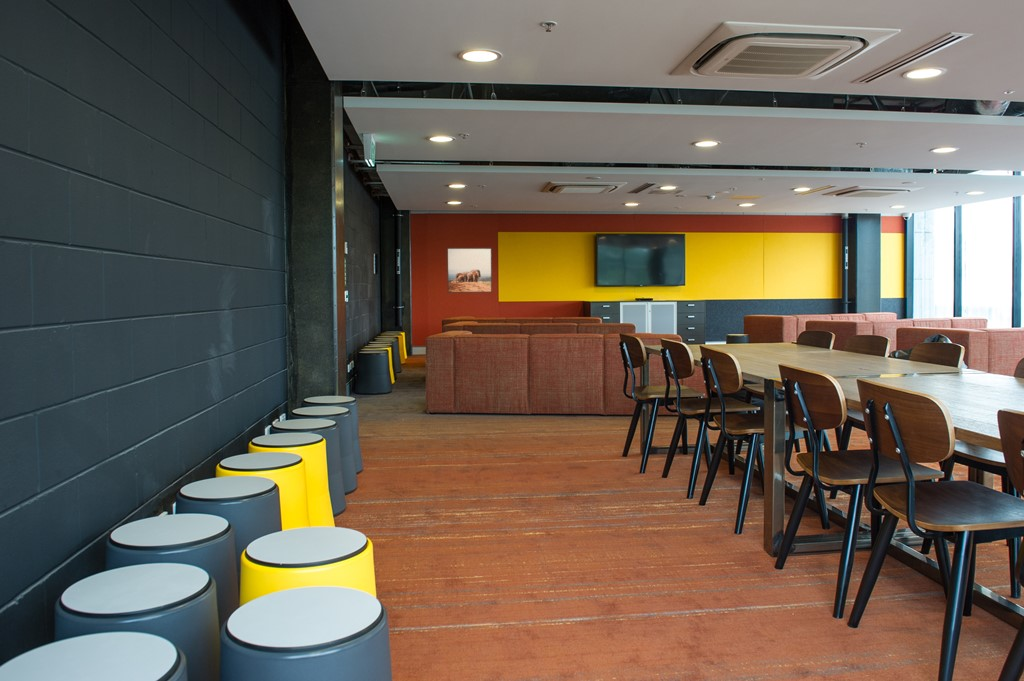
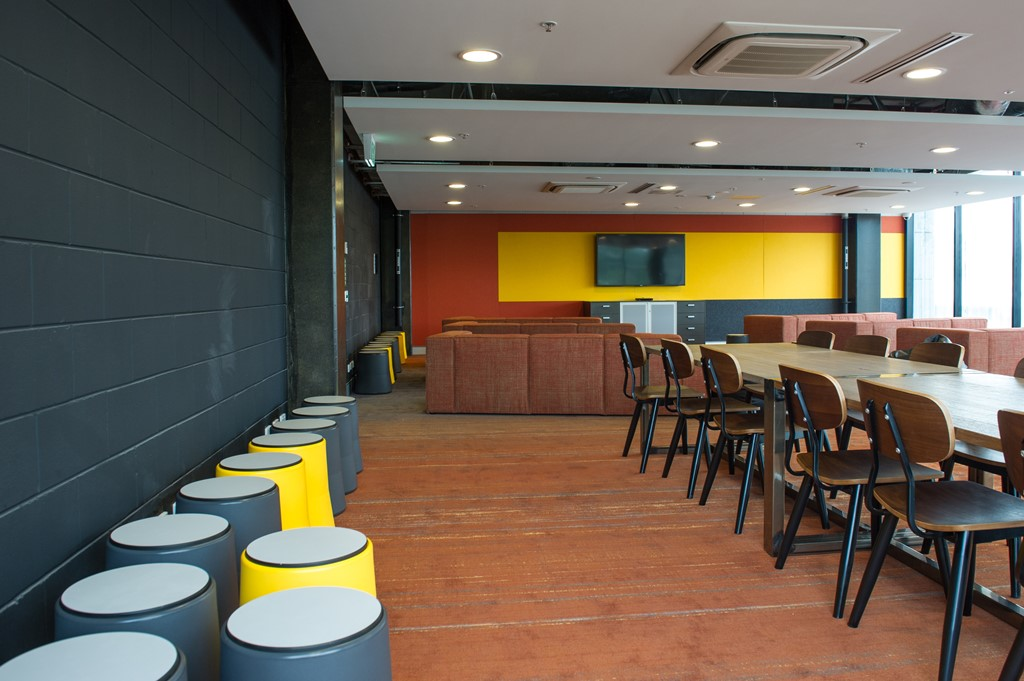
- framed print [446,247,493,294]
